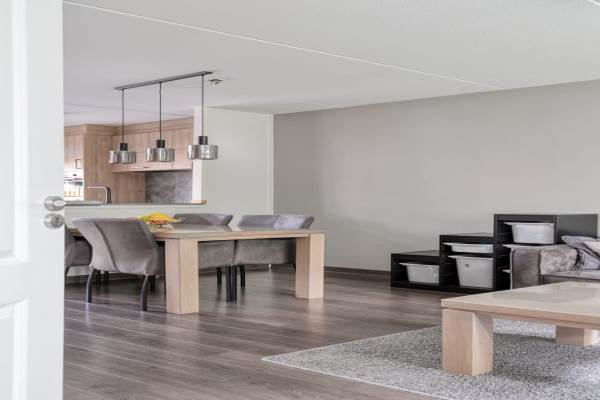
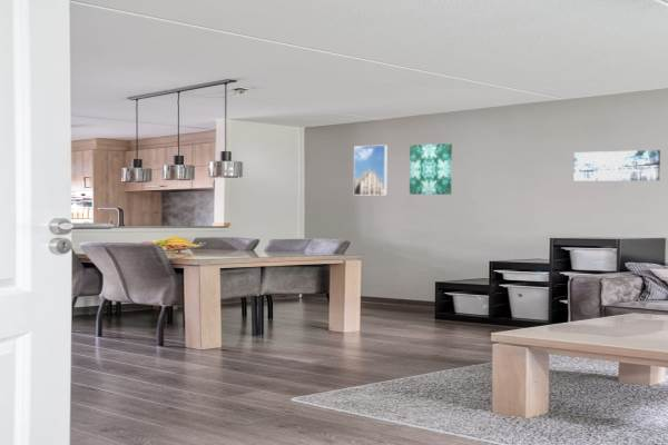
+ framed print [353,144,389,197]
+ wall art [572,149,661,182]
+ wall art [409,142,453,196]
